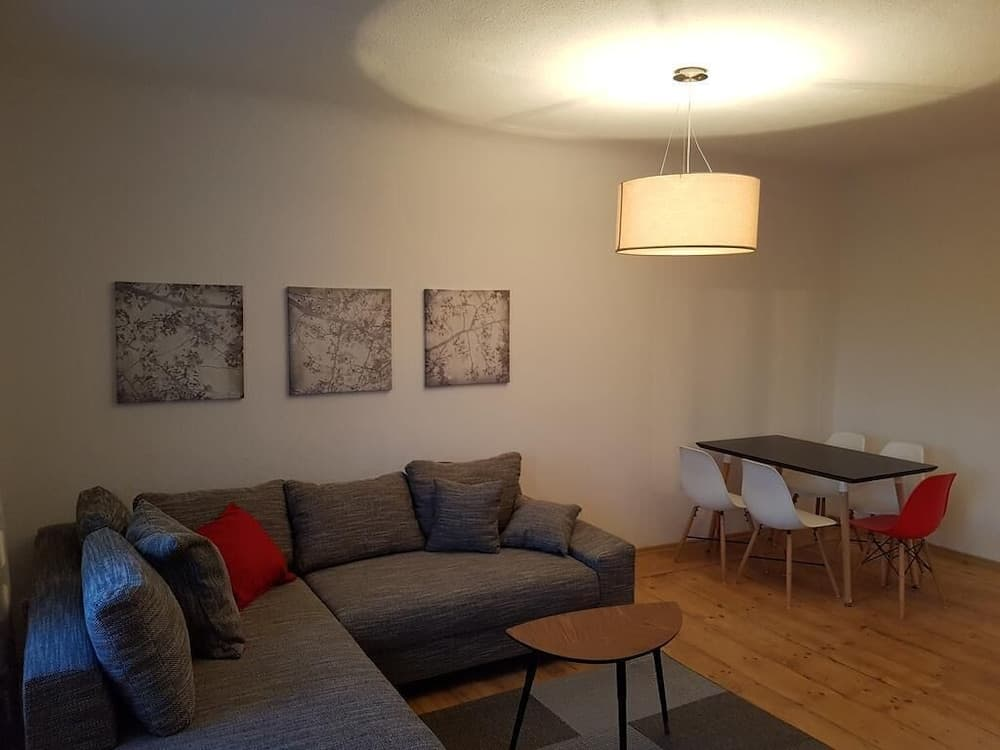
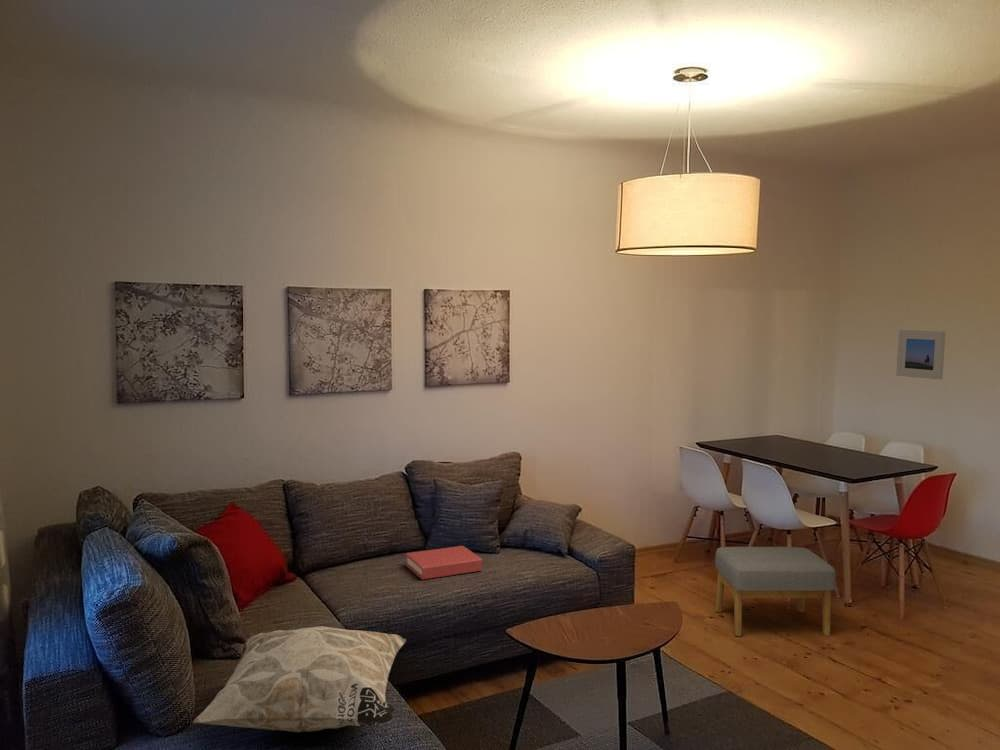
+ footstool [714,546,837,637]
+ decorative pillow [192,625,407,733]
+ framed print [895,329,946,381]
+ hardback book [405,545,483,581]
